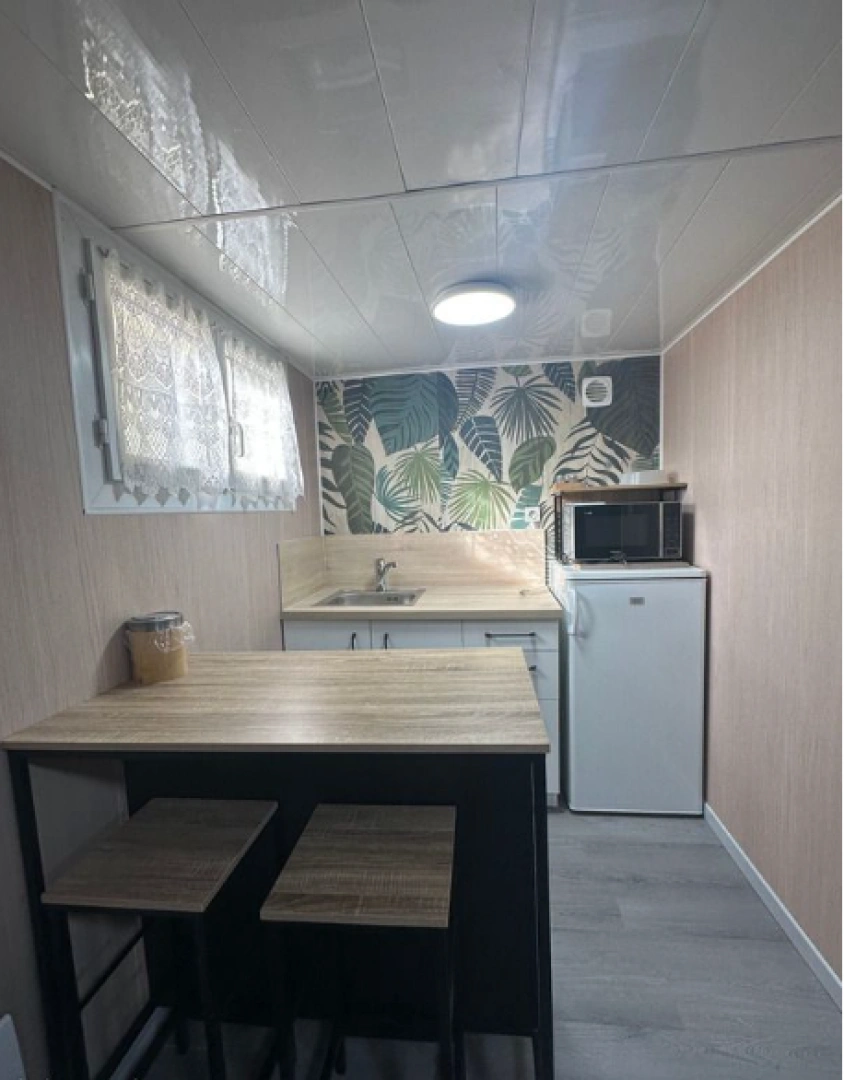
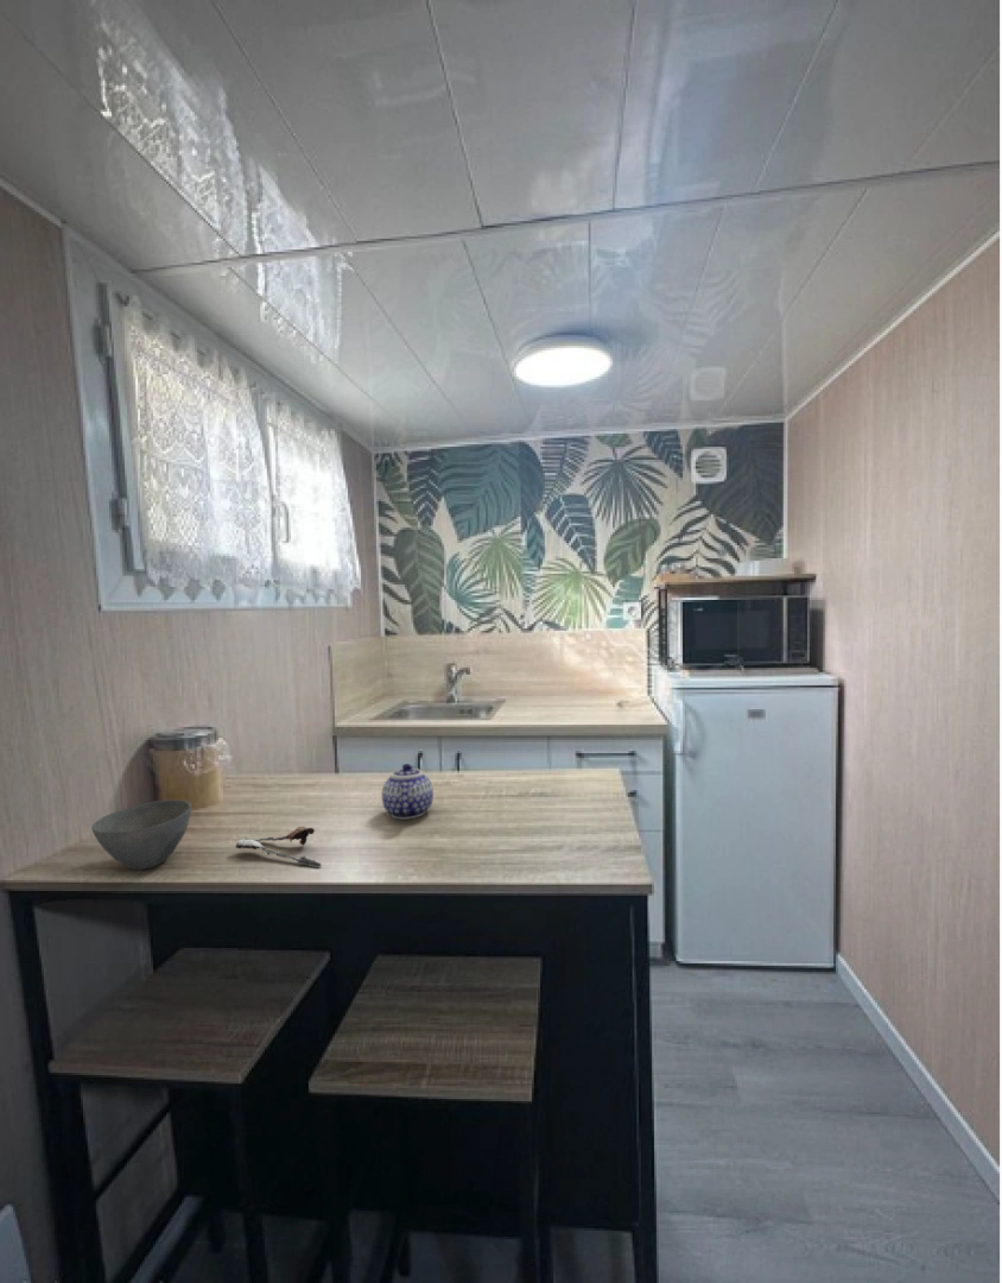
+ teapot [381,763,435,821]
+ bowl [90,798,192,871]
+ spoon [235,826,322,868]
